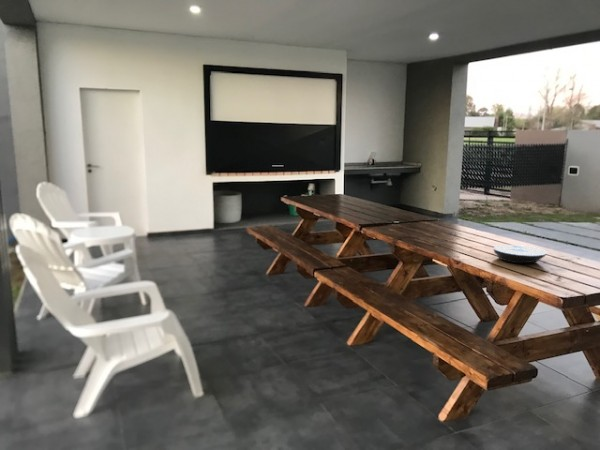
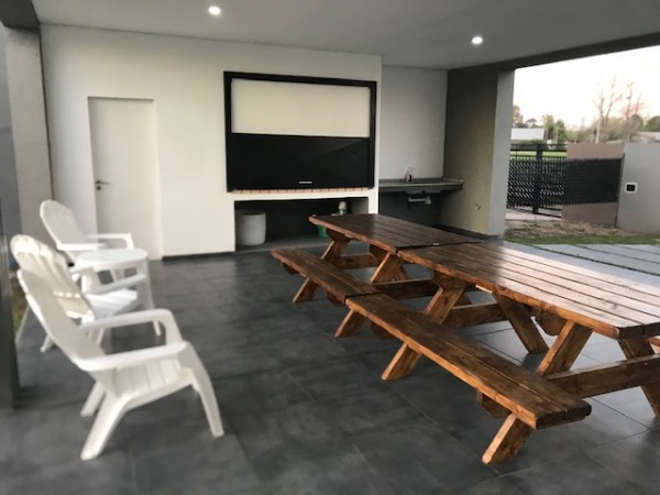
- plate [493,244,547,264]
